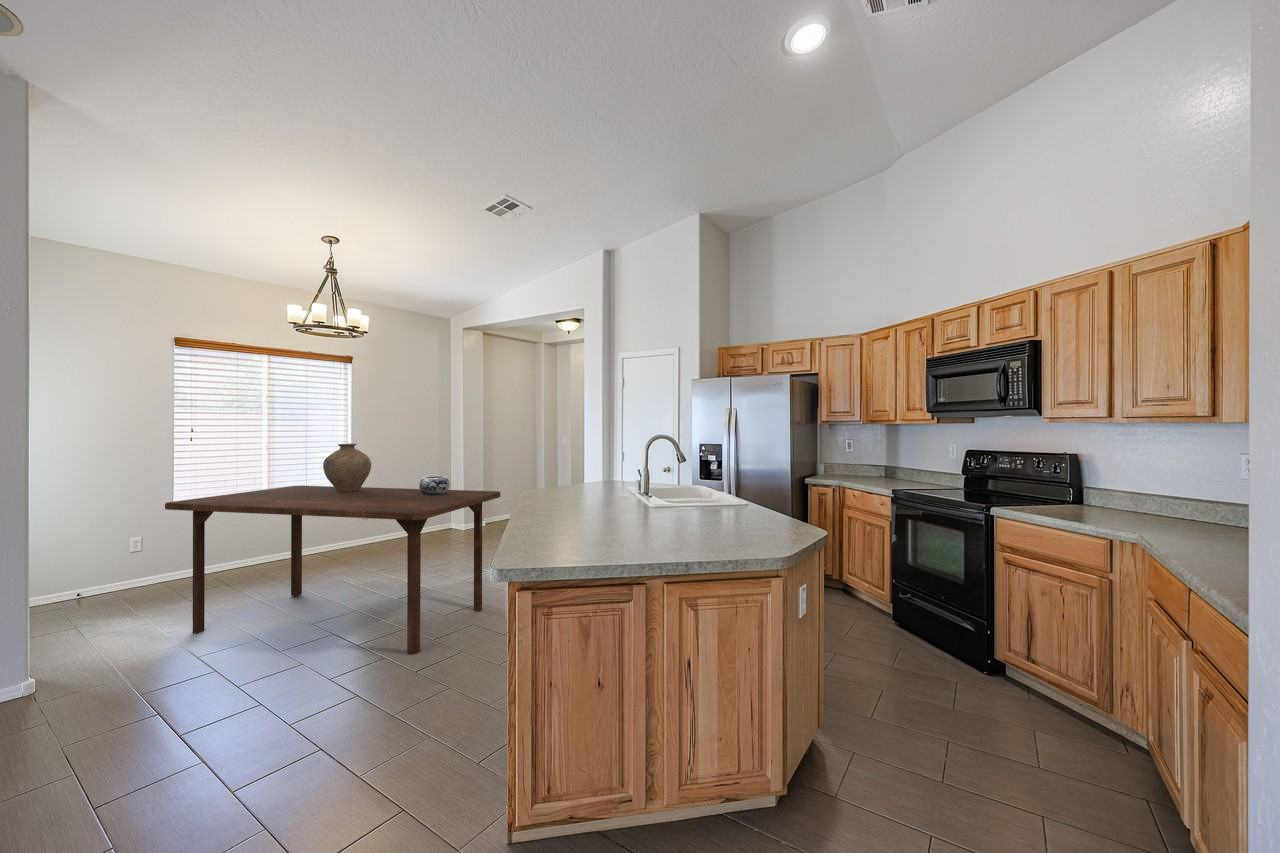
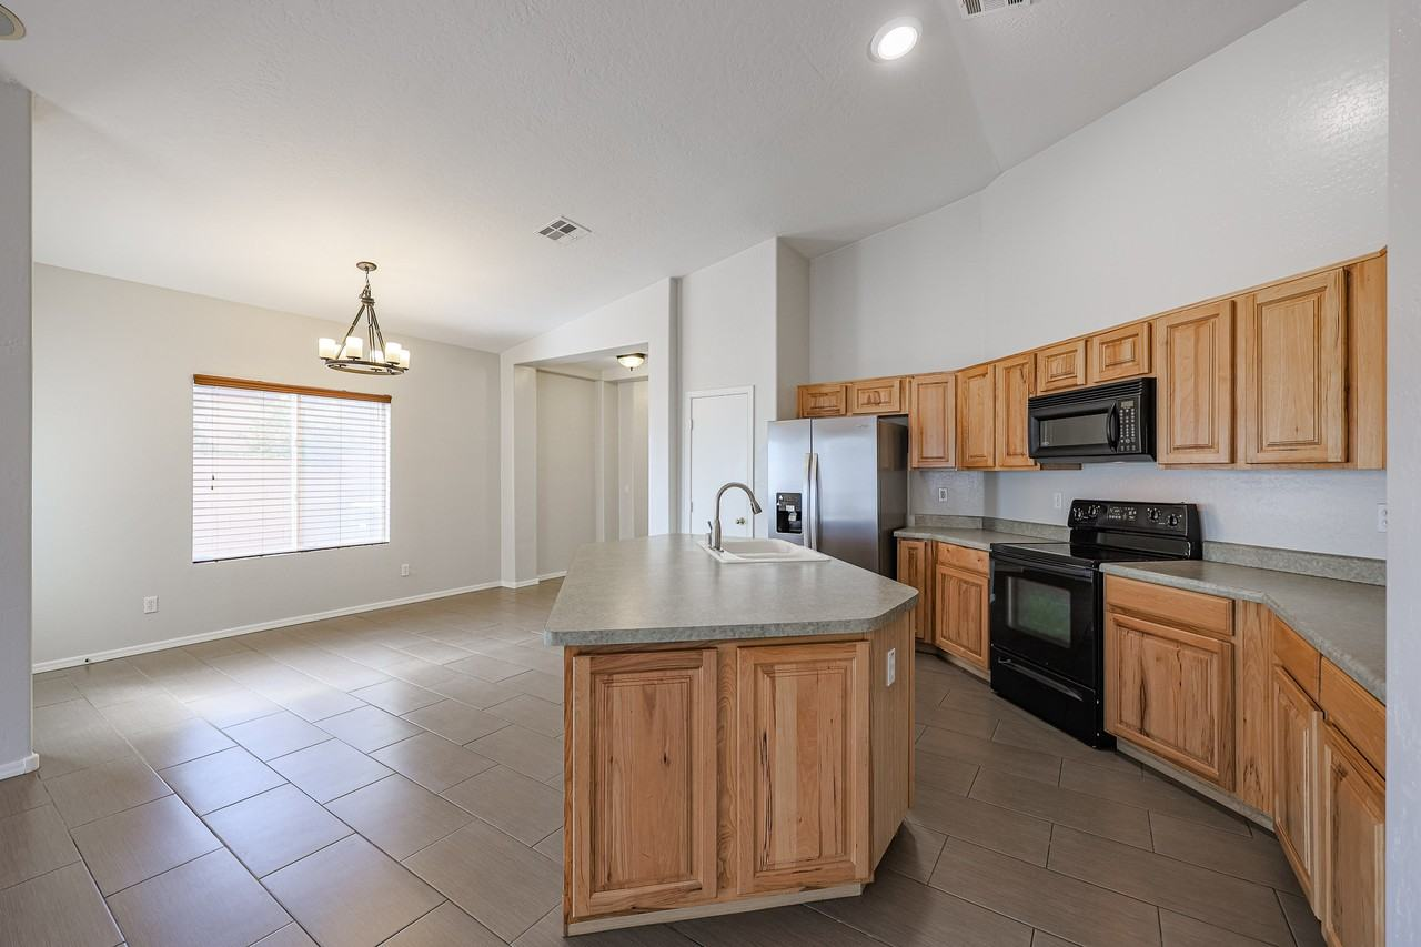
- decorative bowl [418,475,451,495]
- vase [322,443,372,492]
- dining table [164,485,501,656]
